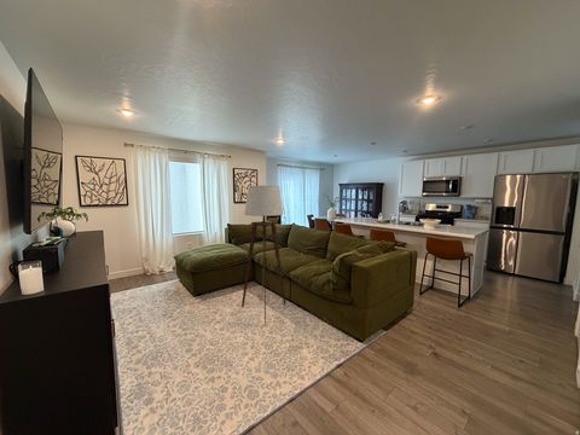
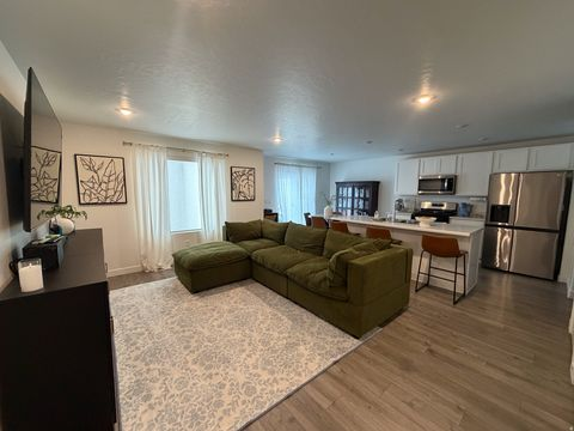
- floor lamp [240,185,286,326]
